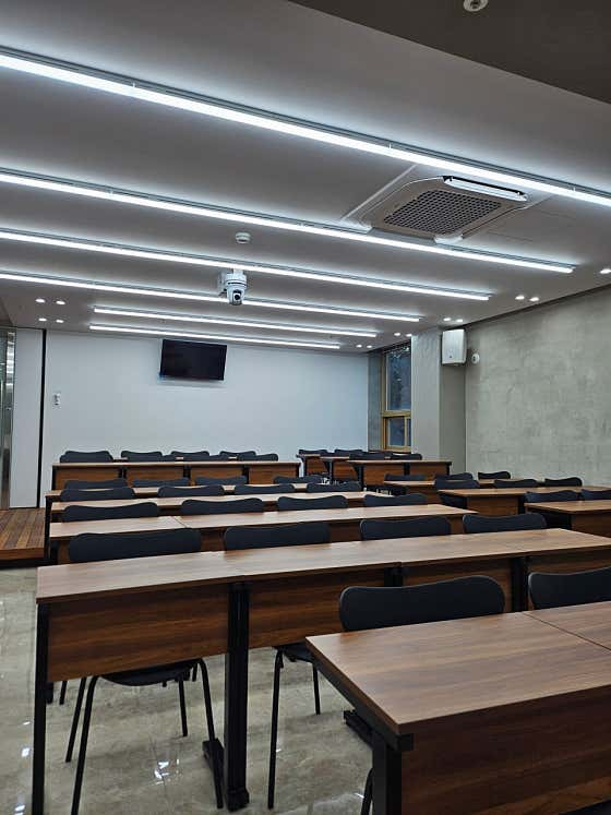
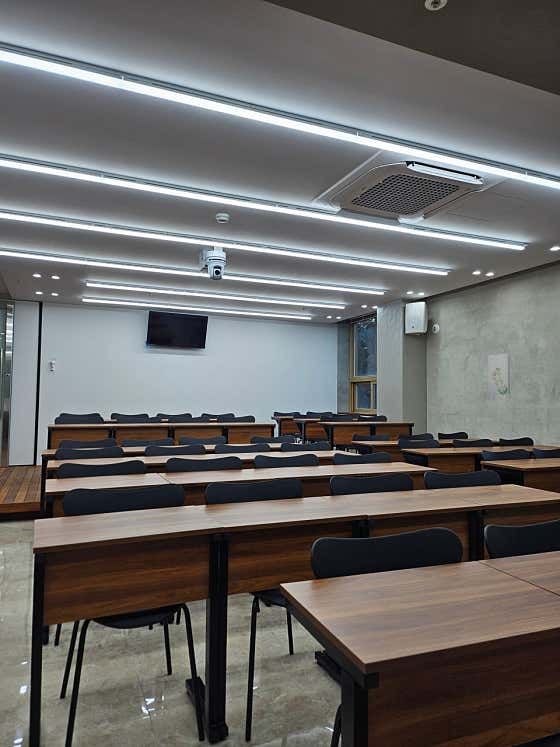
+ wall art [487,353,511,395]
